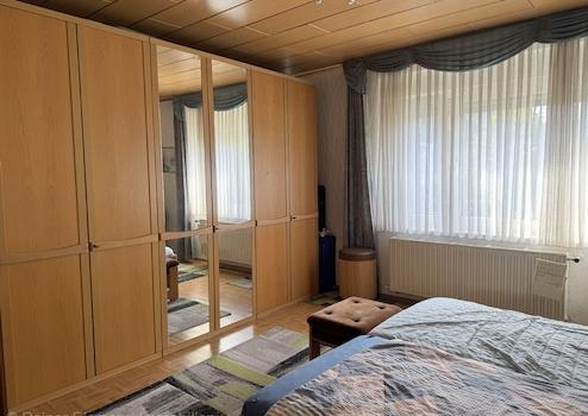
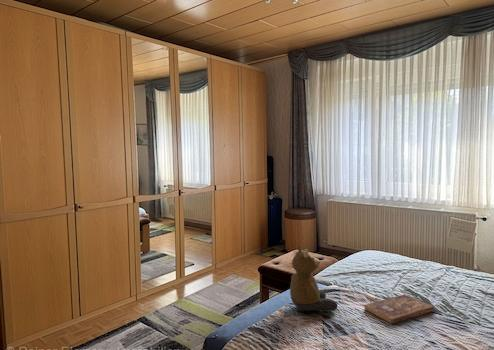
+ bible [364,293,434,325]
+ bear [289,244,338,312]
